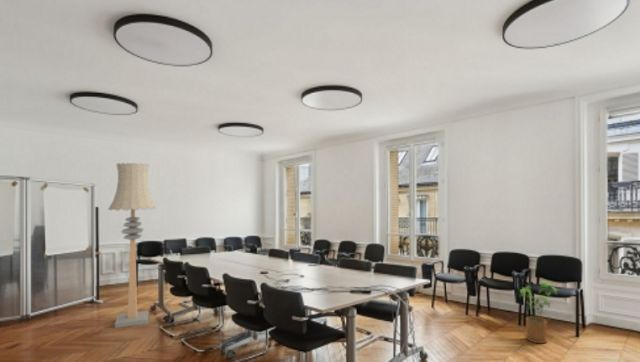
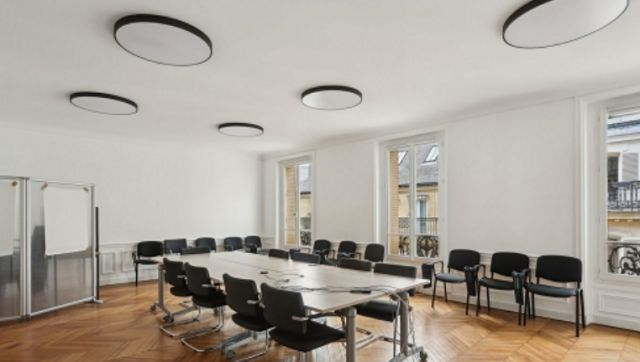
- house plant [519,280,560,344]
- floor lamp [107,162,157,329]
